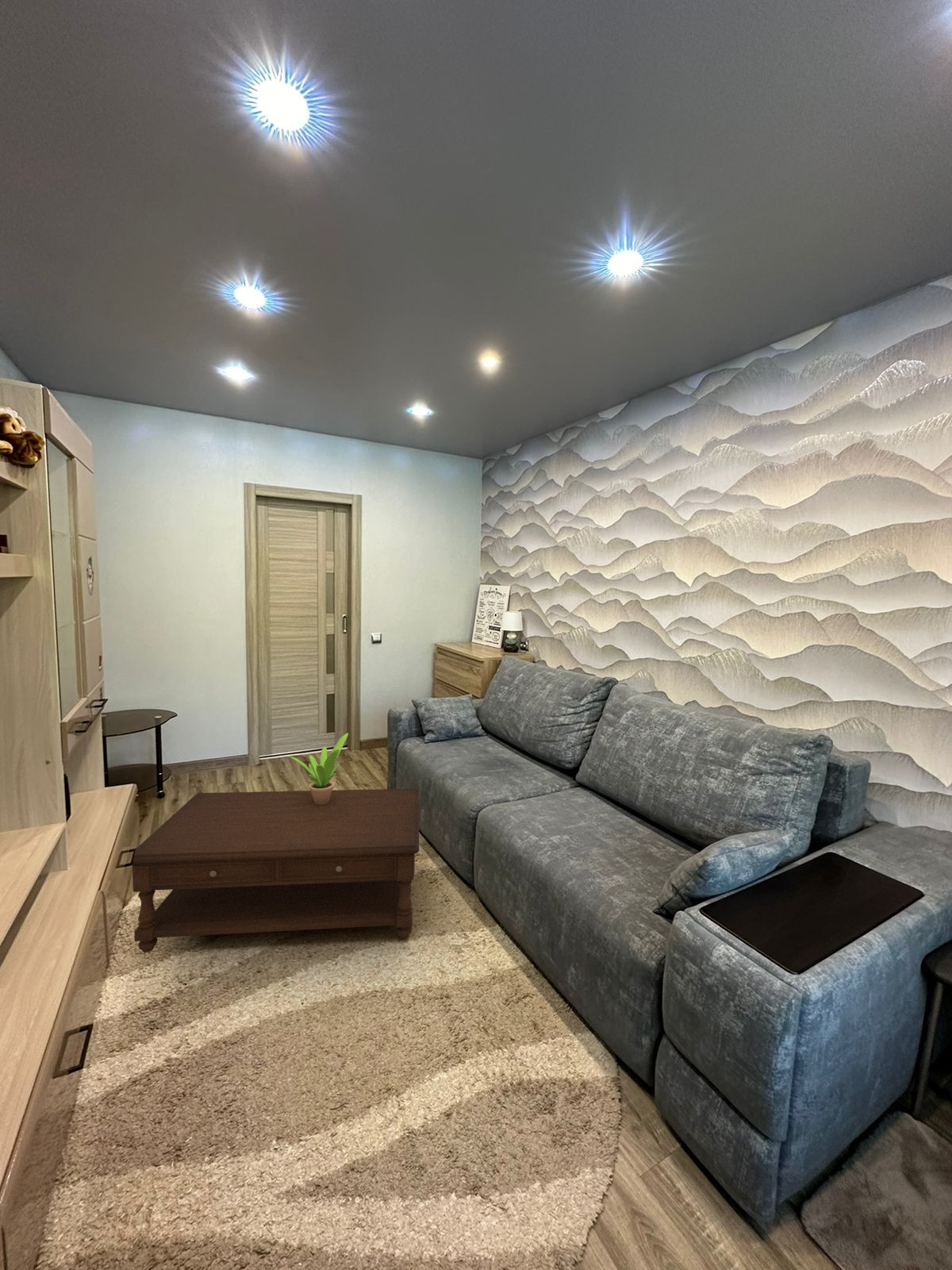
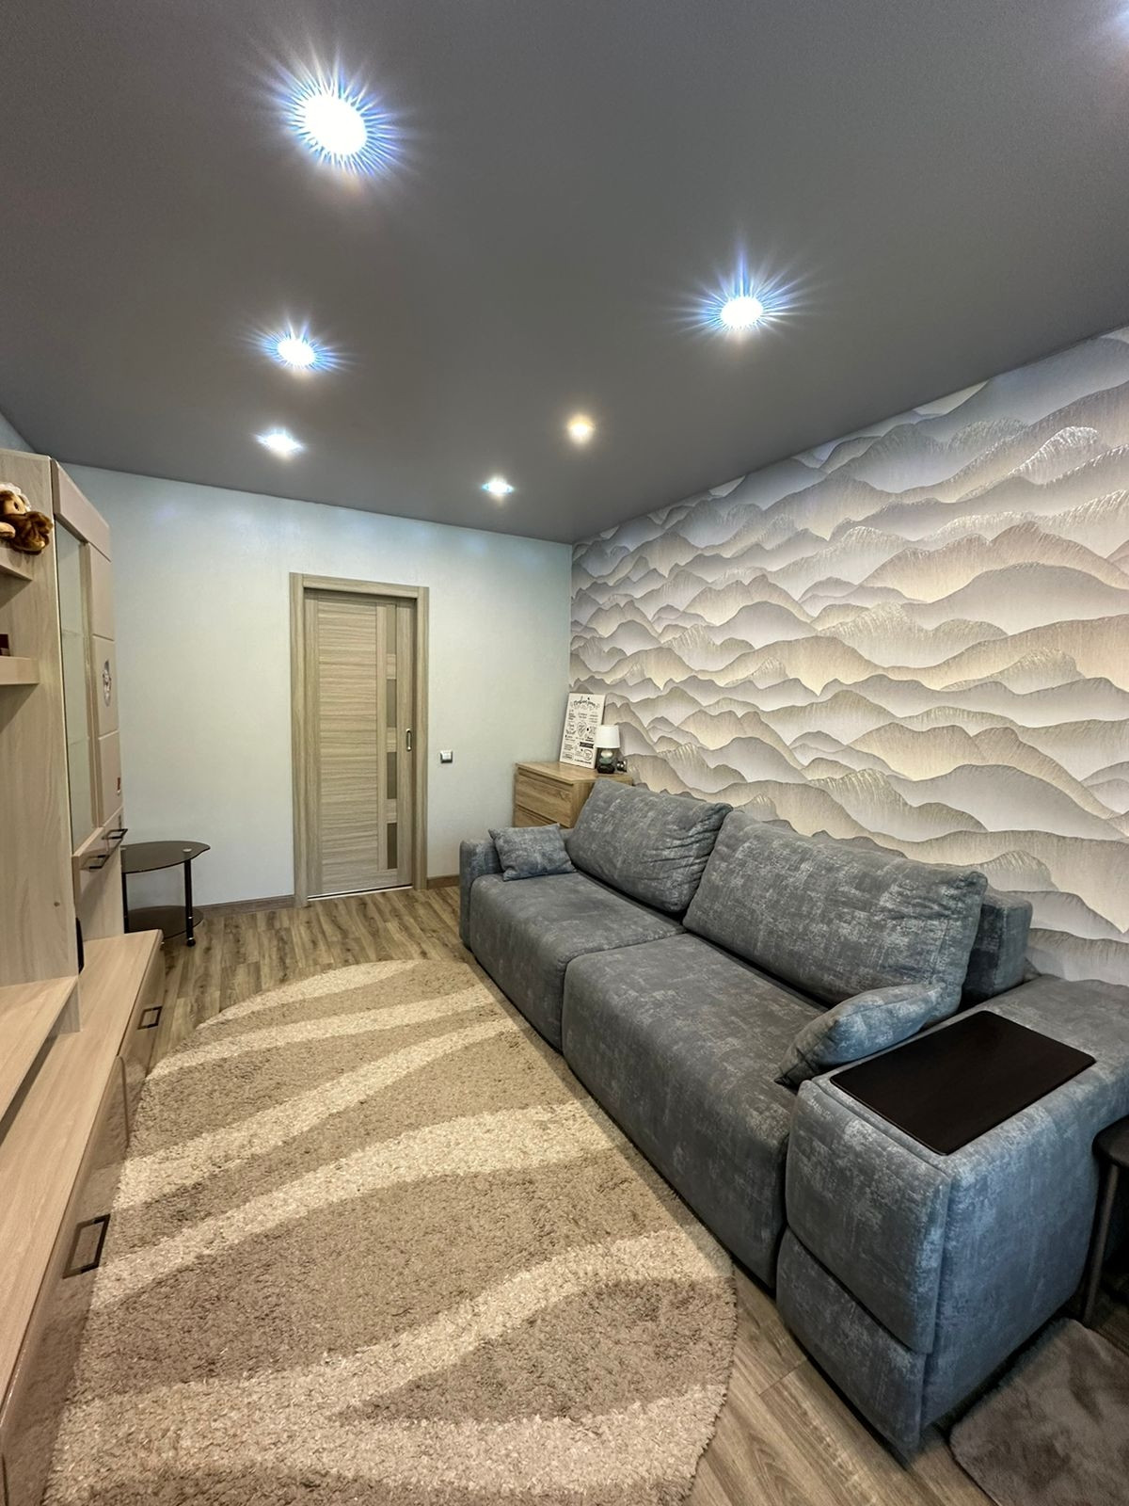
- coffee table [132,788,420,953]
- potted plant [290,733,349,805]
